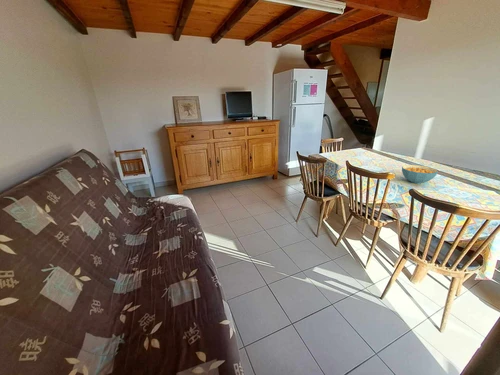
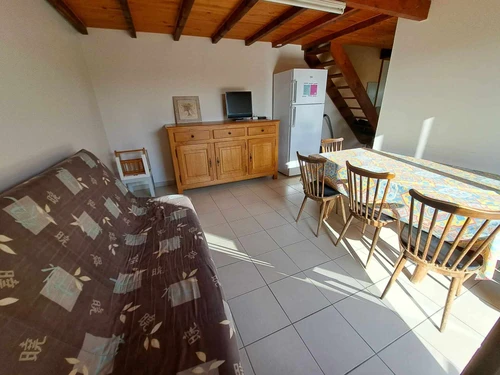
- cereal bowl [401,164,439,184]
